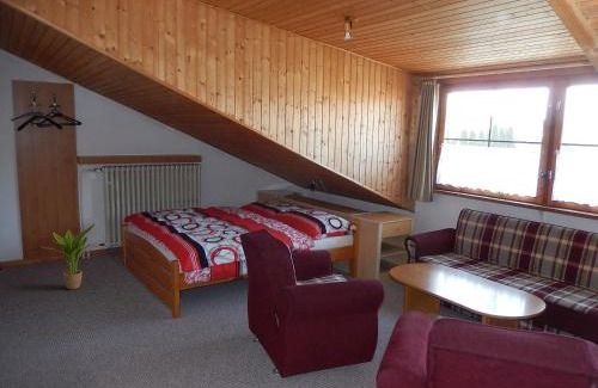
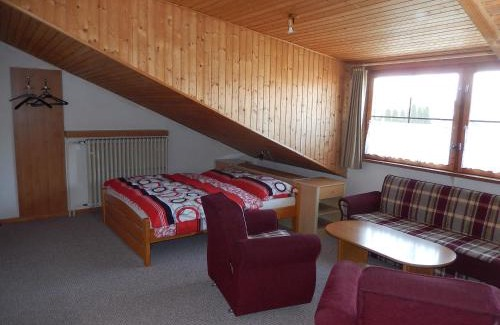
- potted plant [39,222,97,290]
